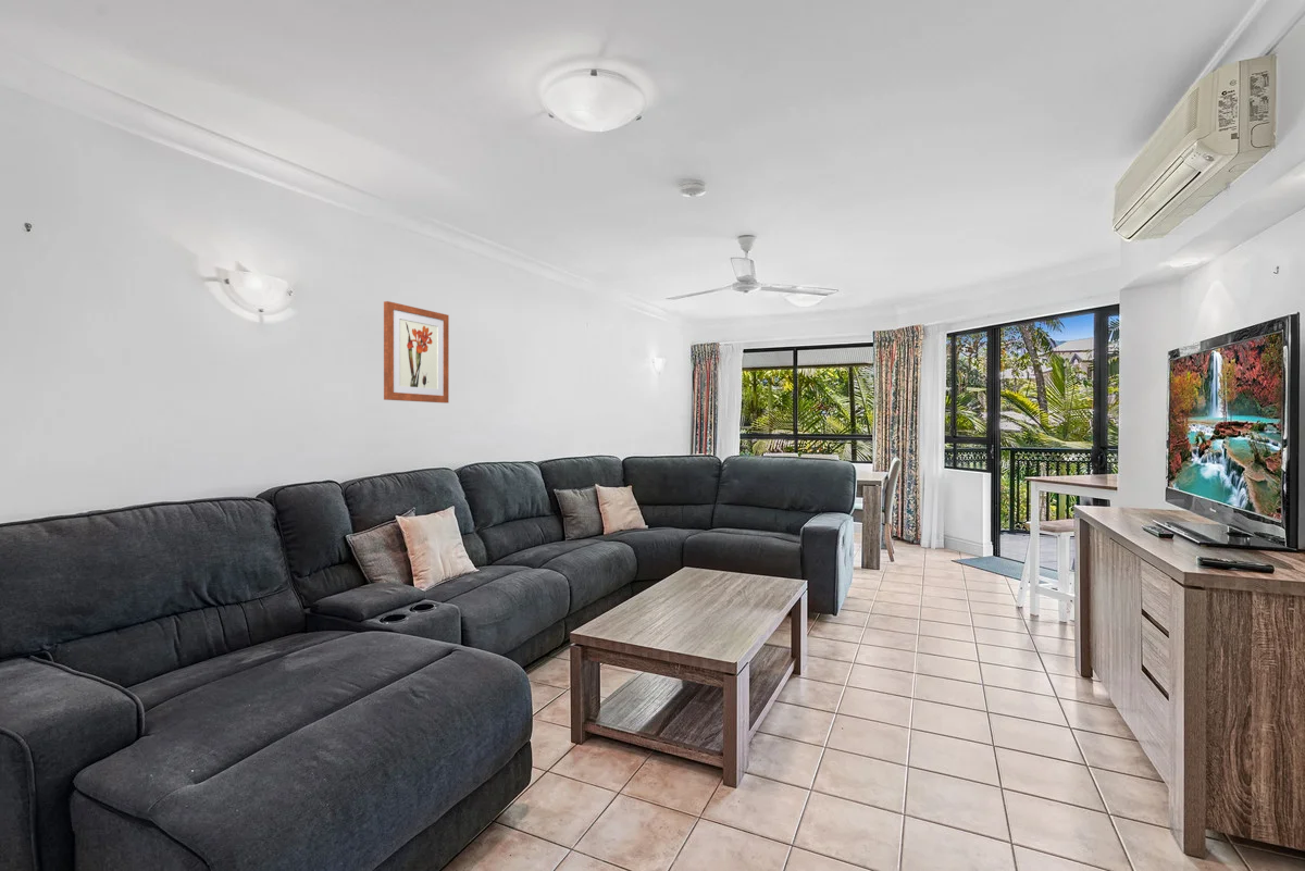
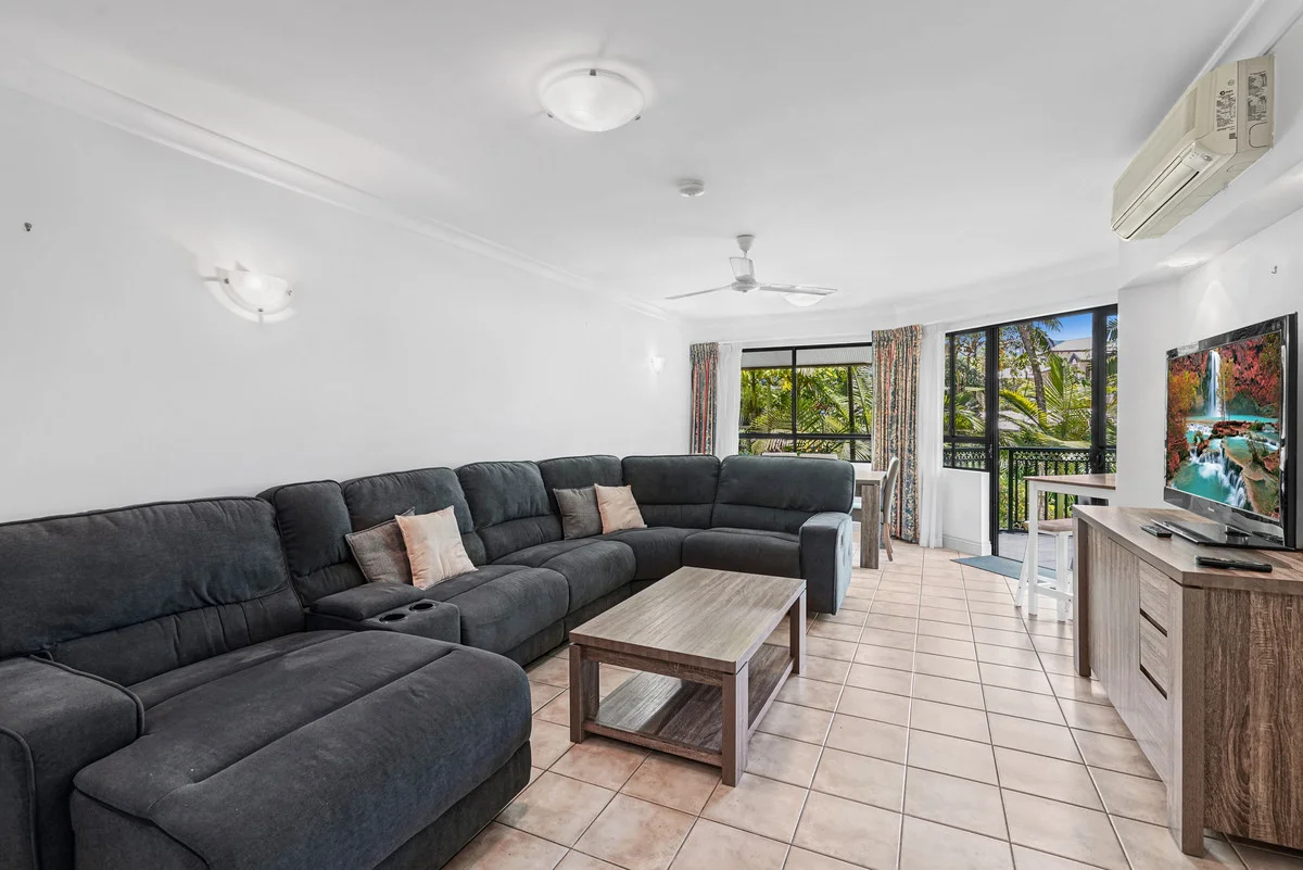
- wall art [383,300,450,405]
